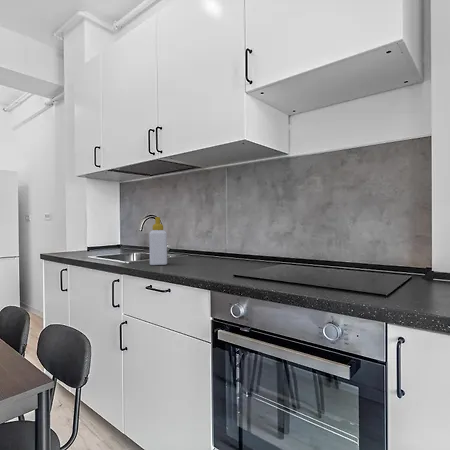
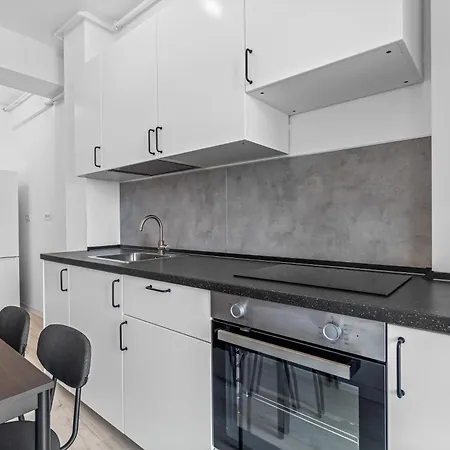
- soap bottle [148,216,168,266]
